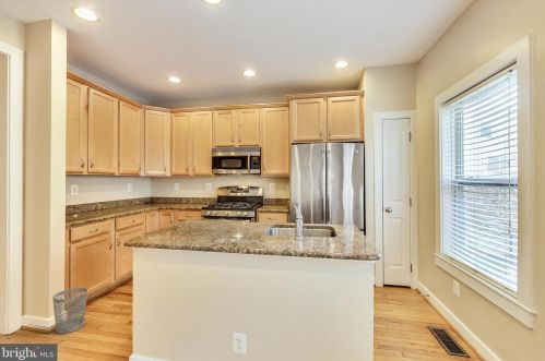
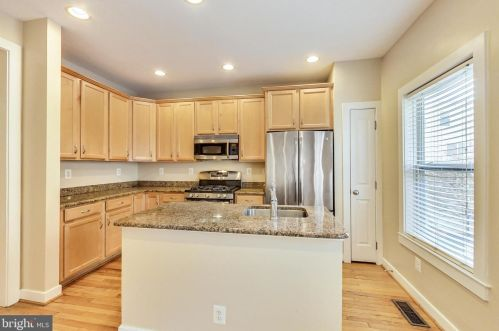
- wastebasket [51,287,88,335]
